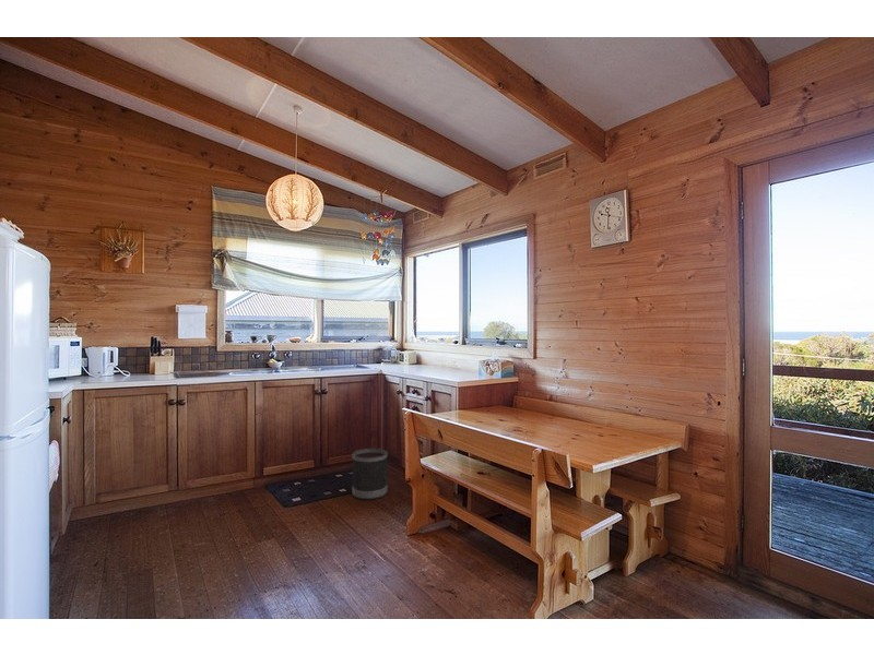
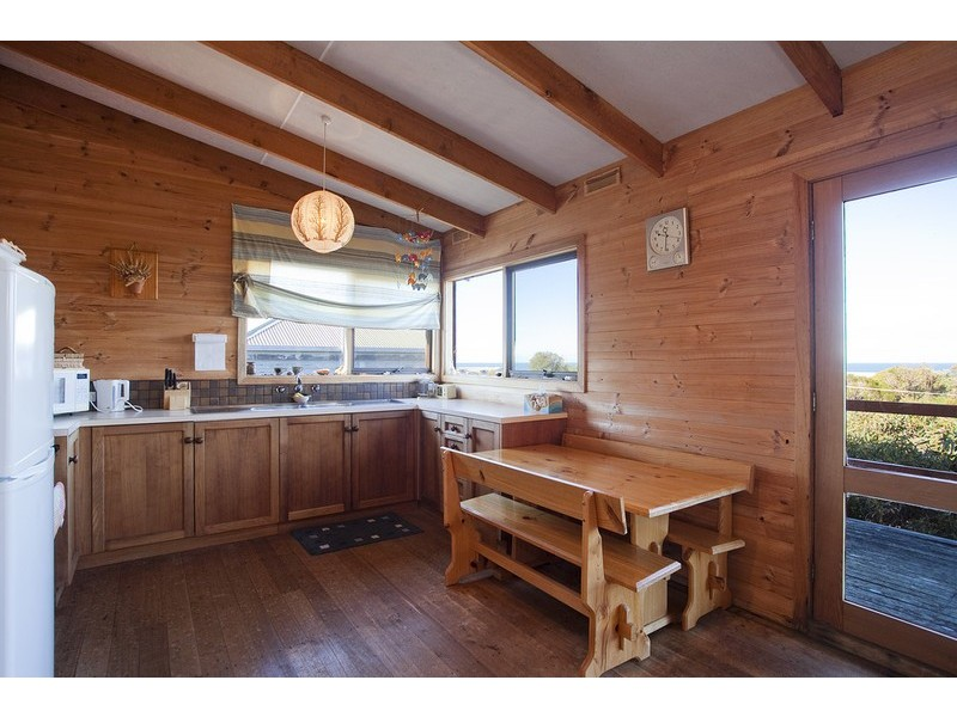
- wastebasket [351,448,389,500]
